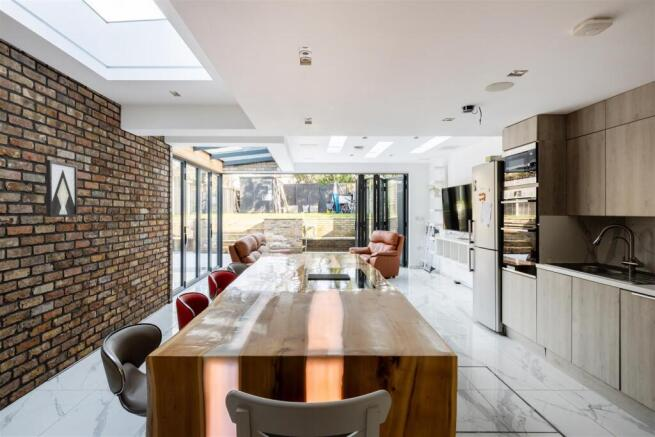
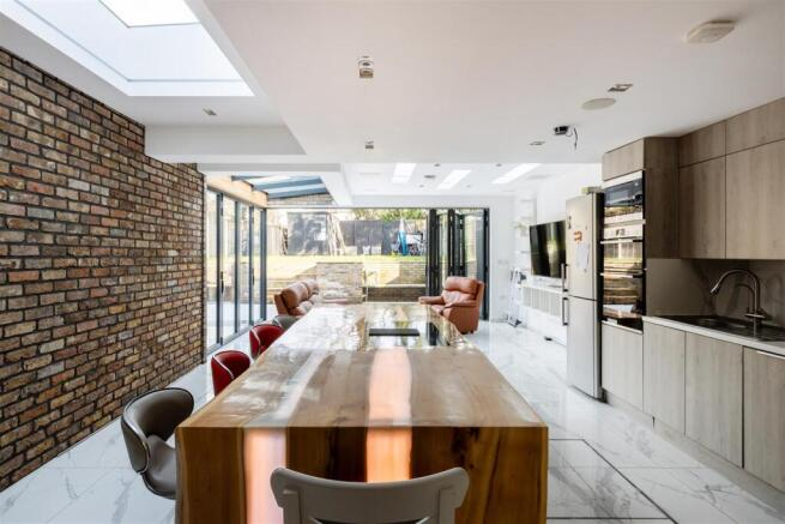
- wall art [45,159,79,218]
